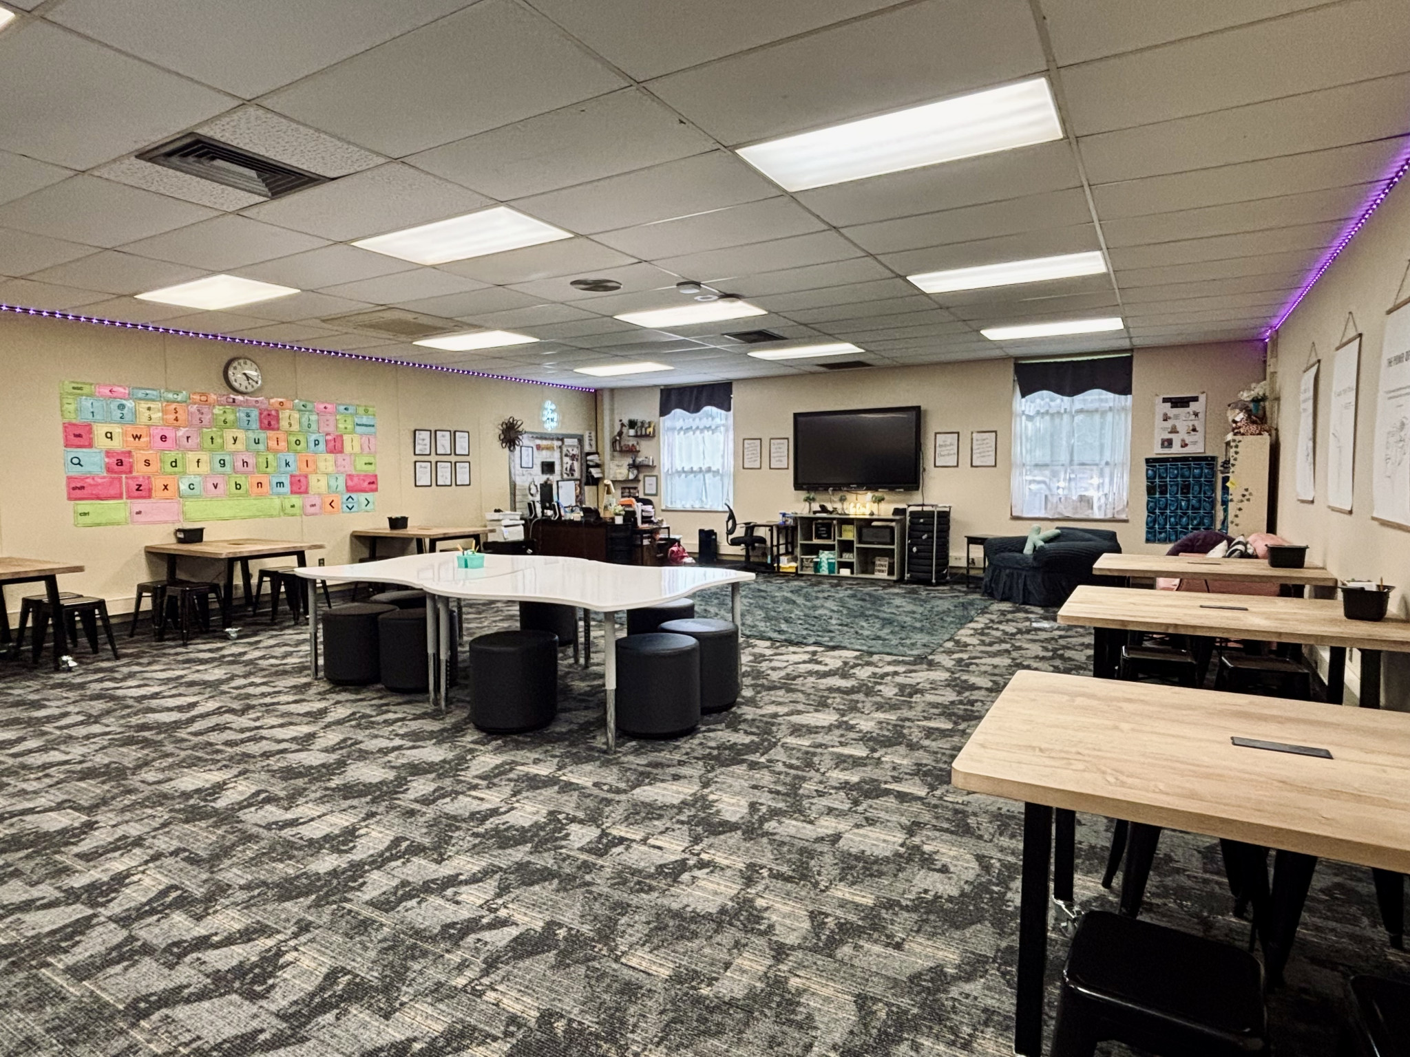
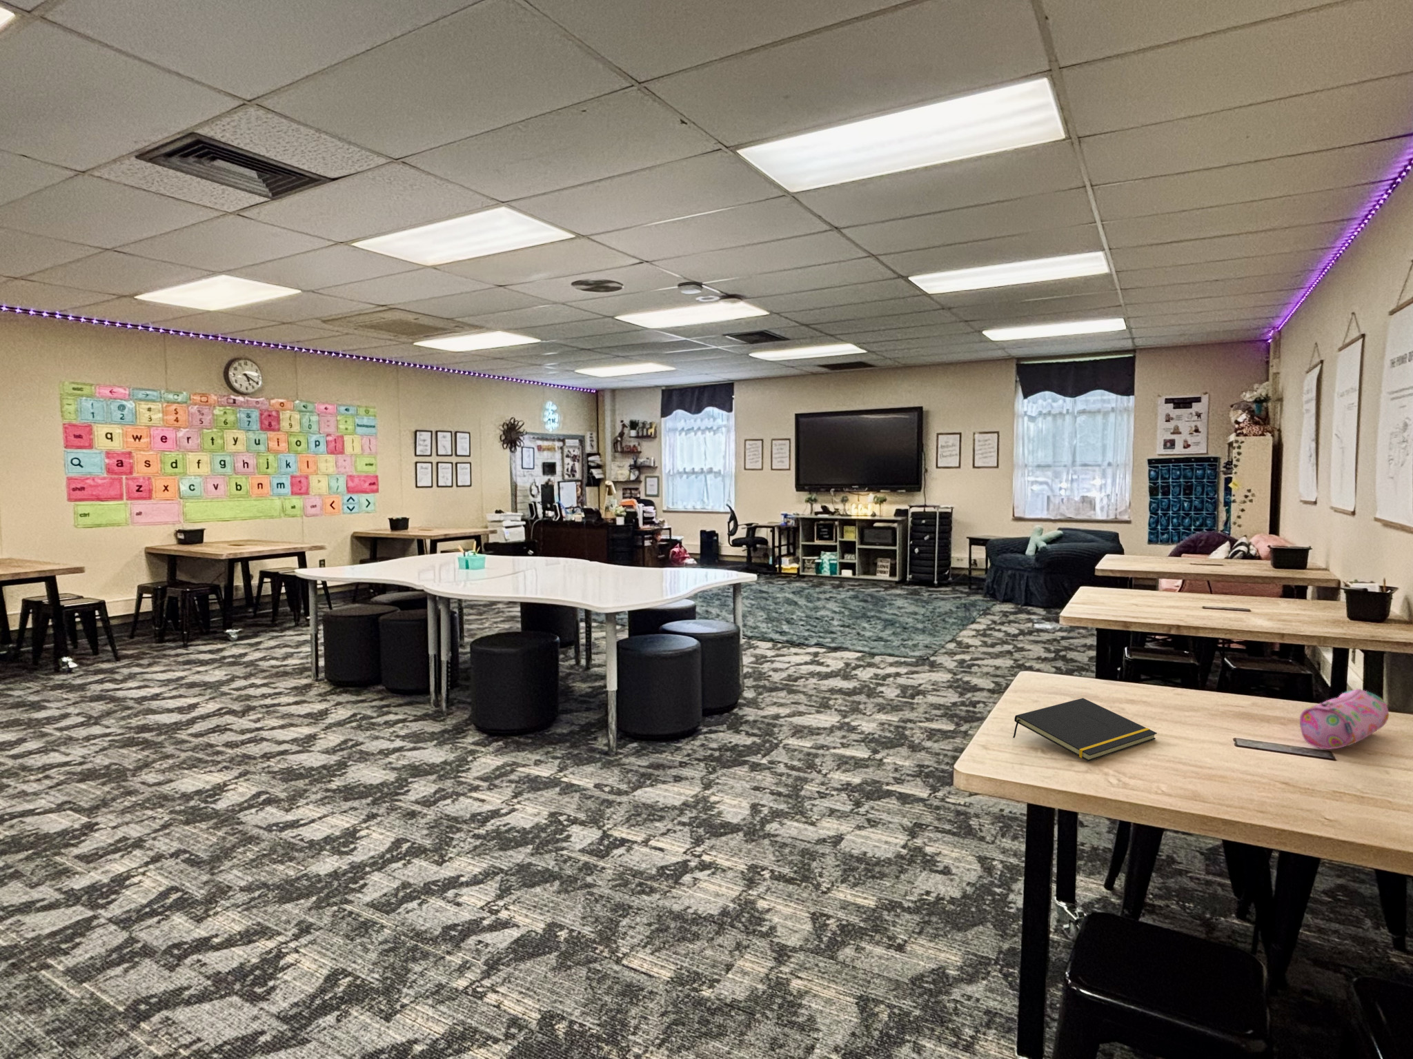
+ pencil case [1300,689,1390,750]
+ notepad [1012,697,1157,762]
